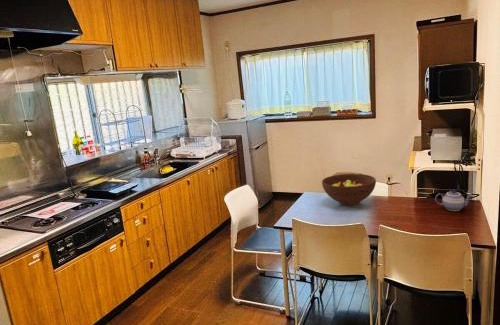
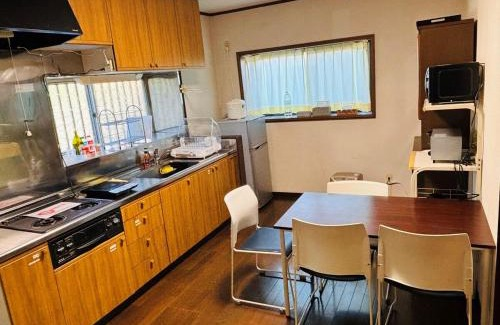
- teapot [434,189,474,212]
- fruit bowl [321,173,377,207]
